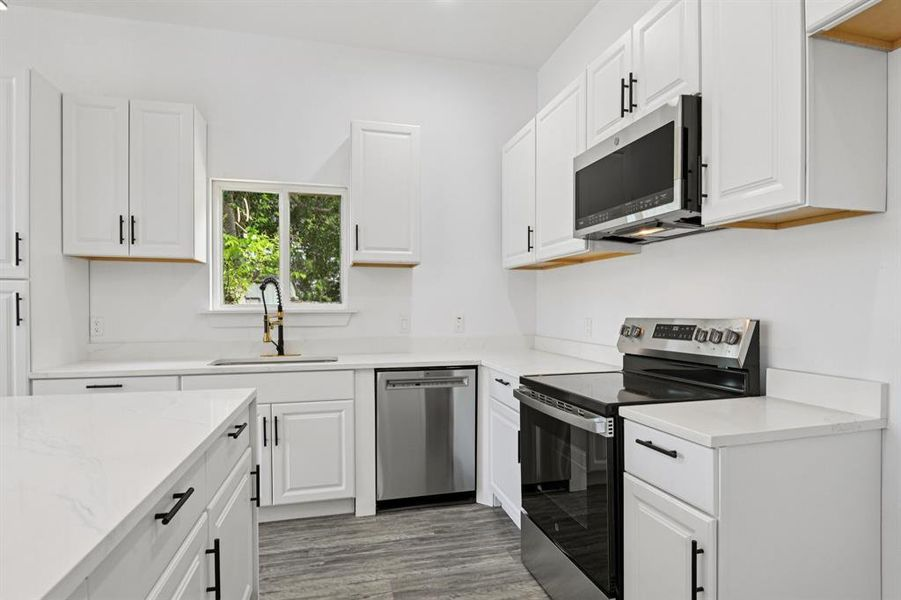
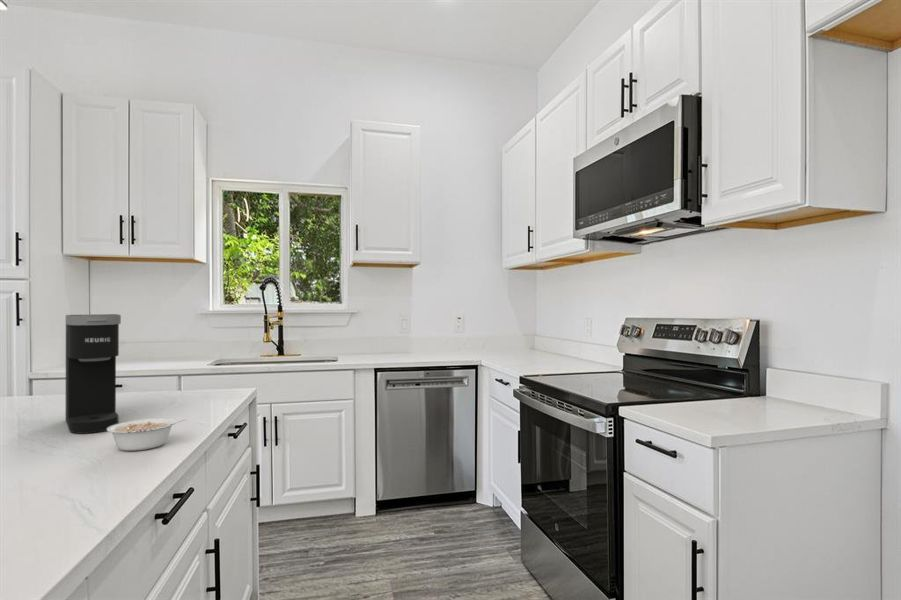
+ coffee maker [65,313,122,435]
+ legume [106,417,185,452]
